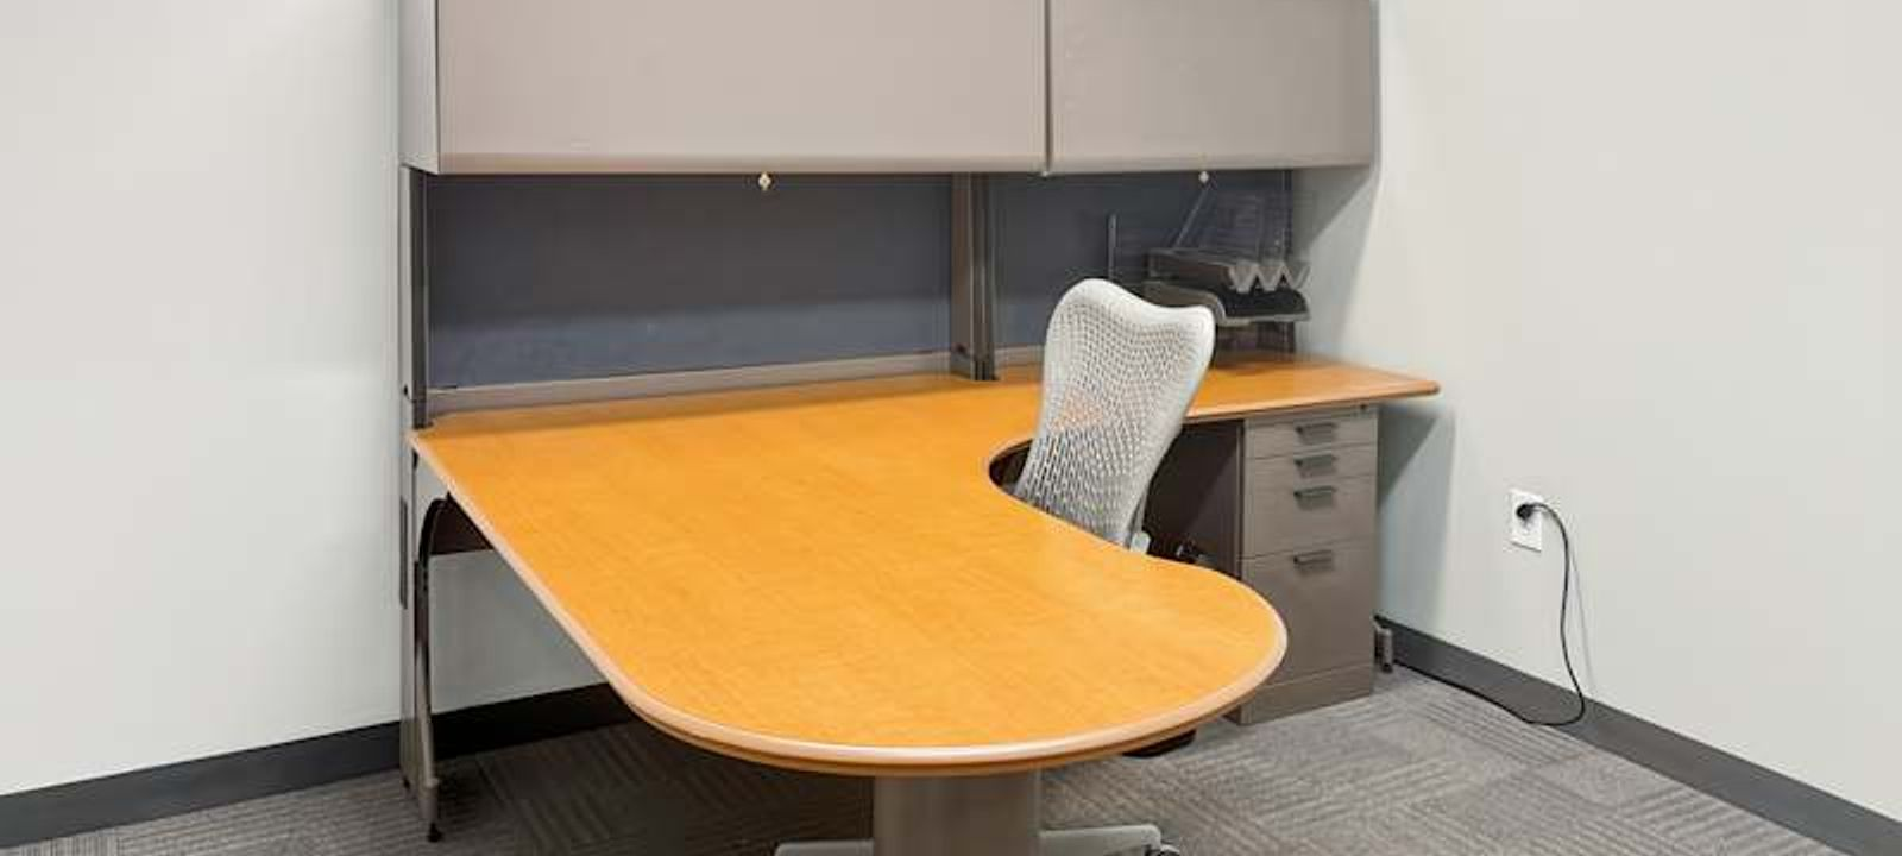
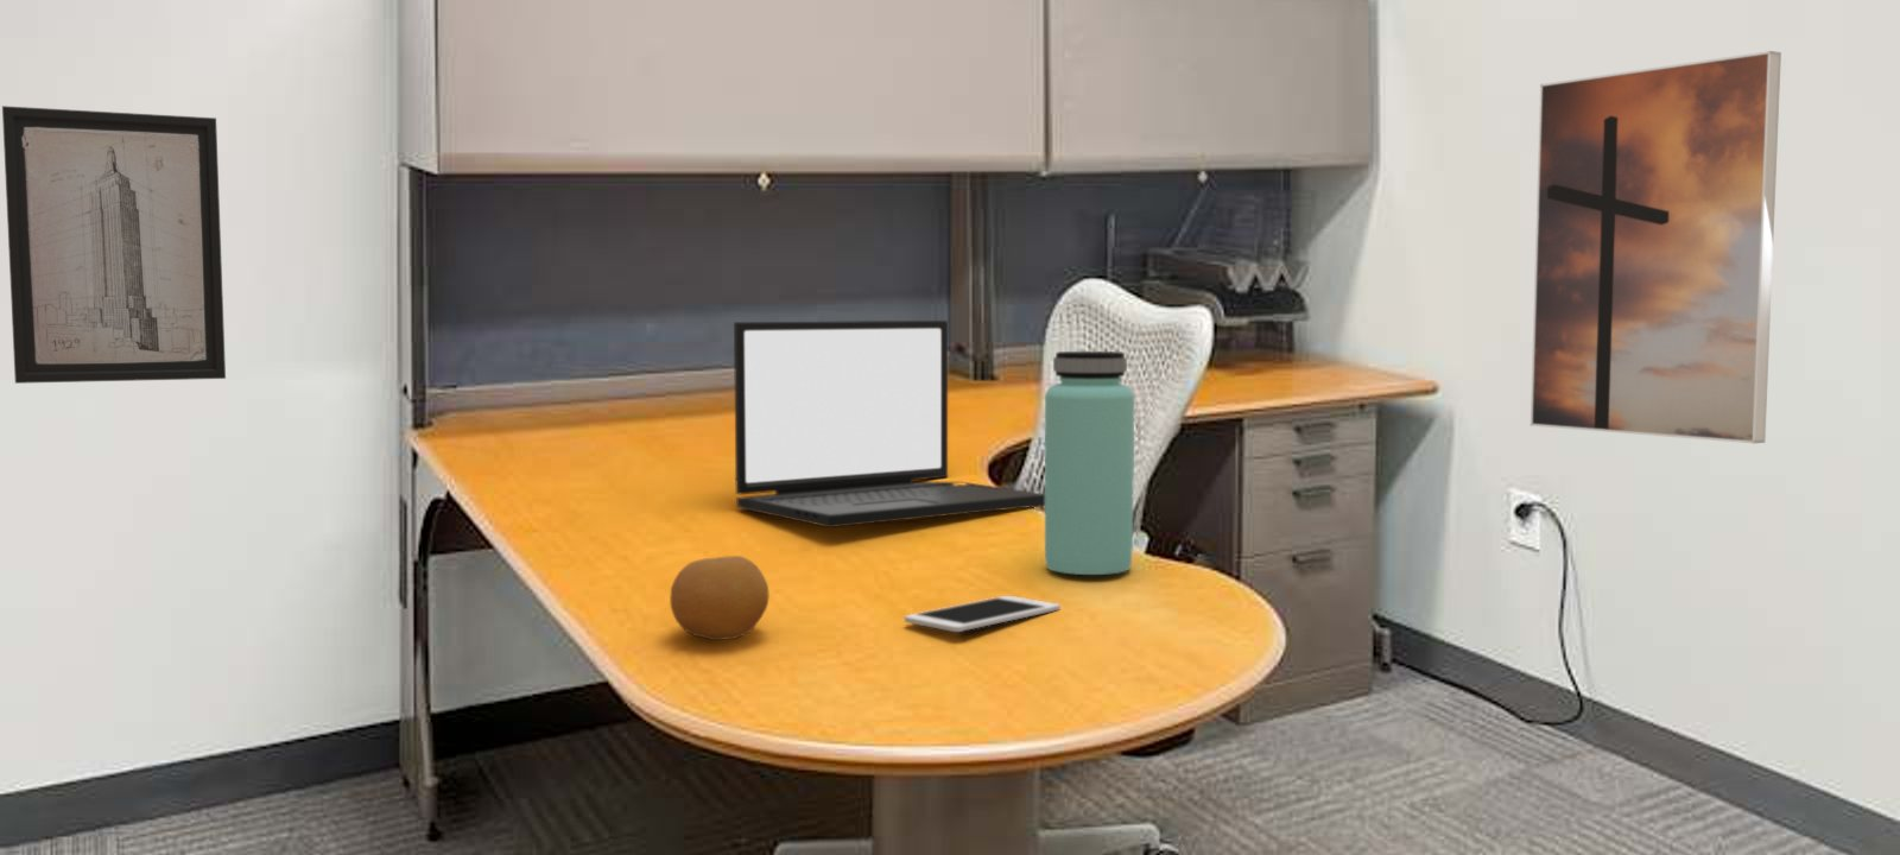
+ bottle [1043,350,1135,576]
+ laptop [733,320,1045,528]
+ cell phone [904,595,1061,633]
+ wall art [1,104,227,385]
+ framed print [1529,50,1782,444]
+ fruit [669,555,771,642]
